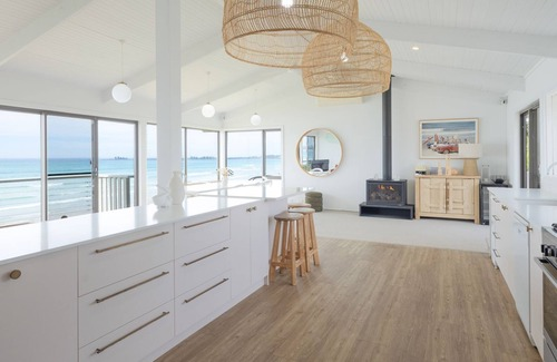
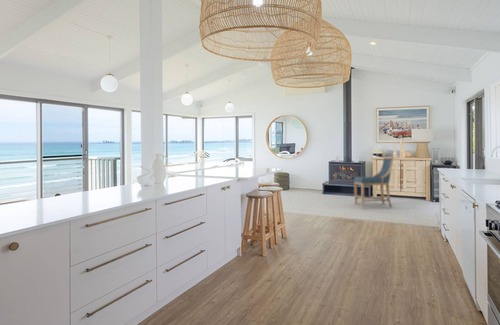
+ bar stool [353,156,395,209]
